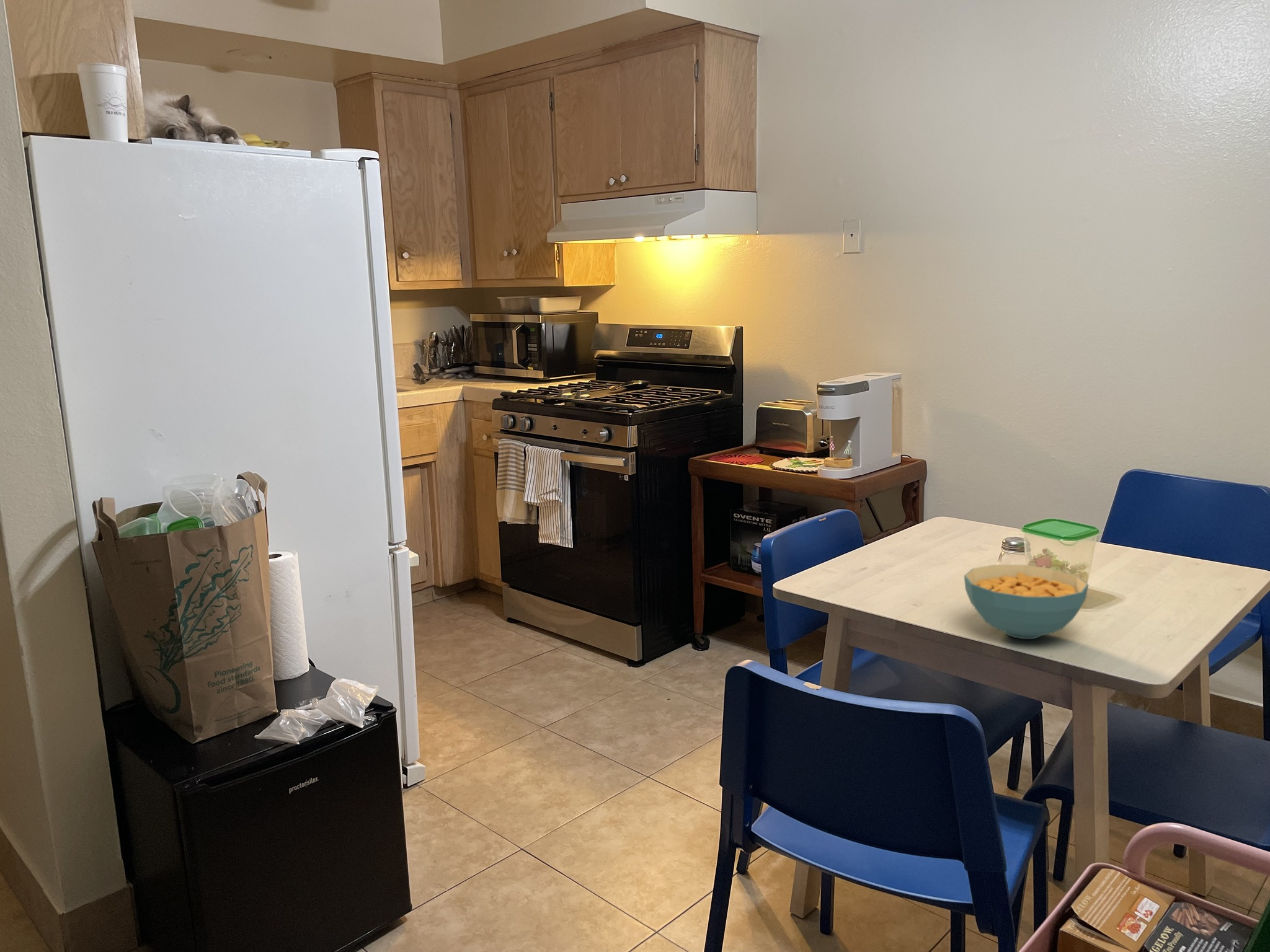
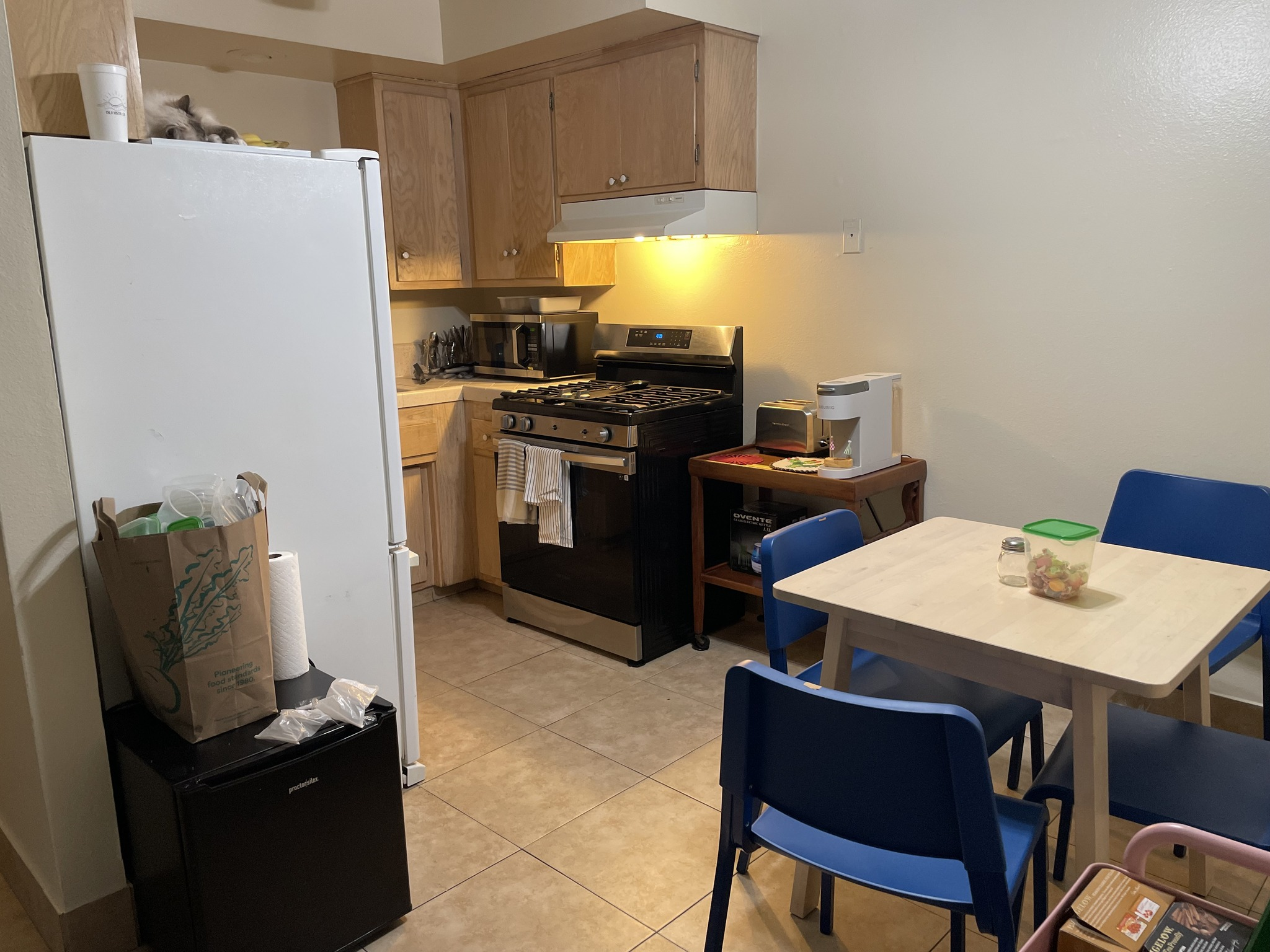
- cereal bowl [964,564,1090,640]
